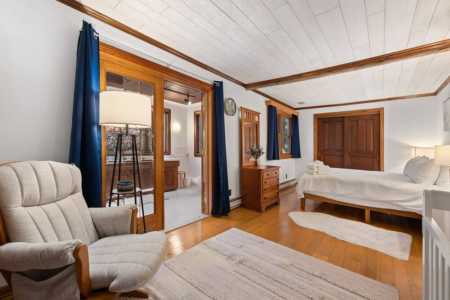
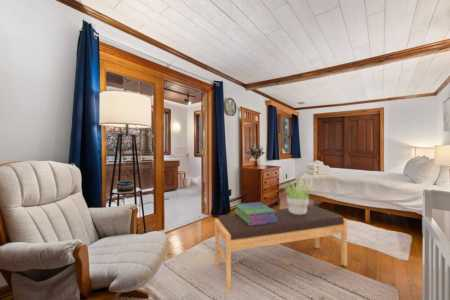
+ bench [214,205,348,293]
+ stack of books [234,201,278,226]
+ potted plant [281,179,316,215]
